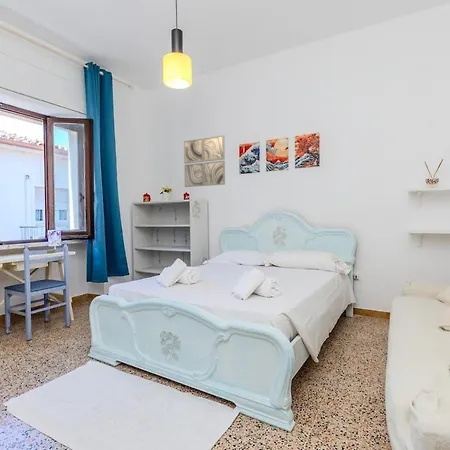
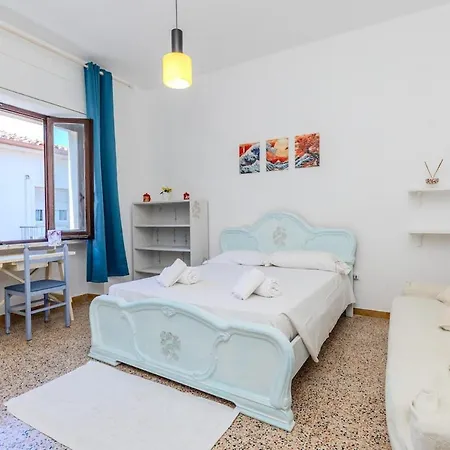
- wall art [183,134,226,188]
